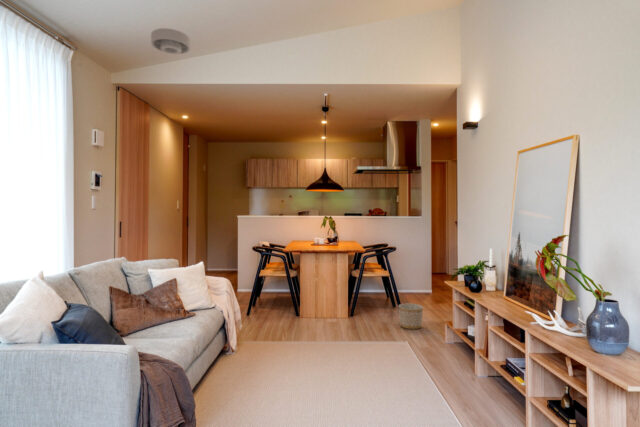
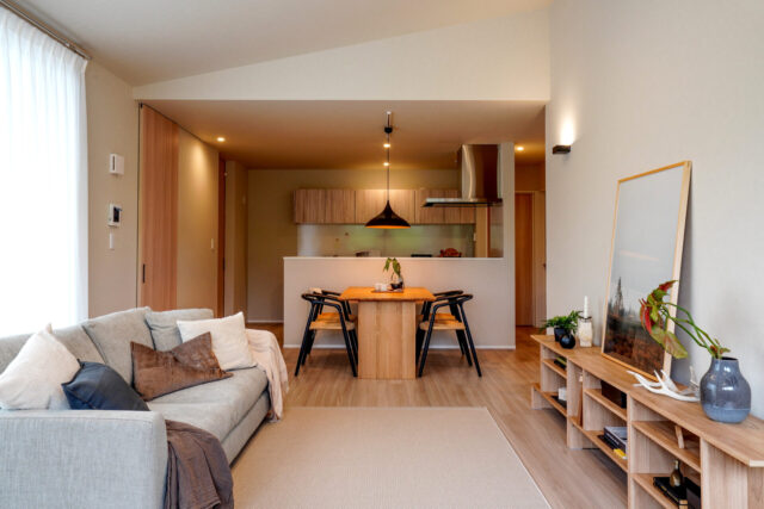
- planter [397,302,424,330]
- ceiling light [150,27,191,55]
